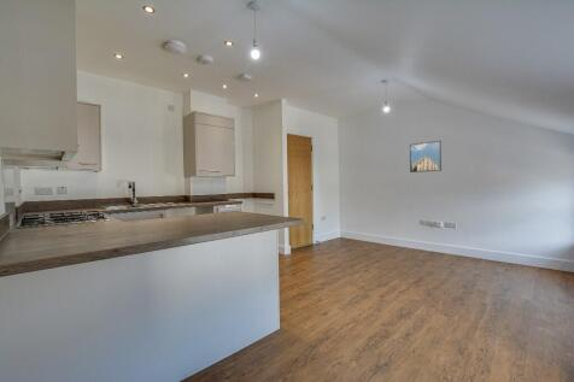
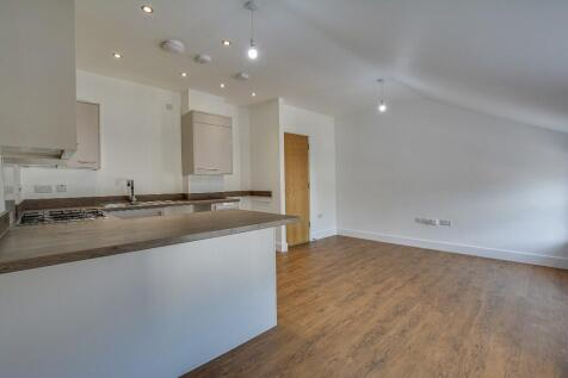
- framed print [409,140,443,174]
